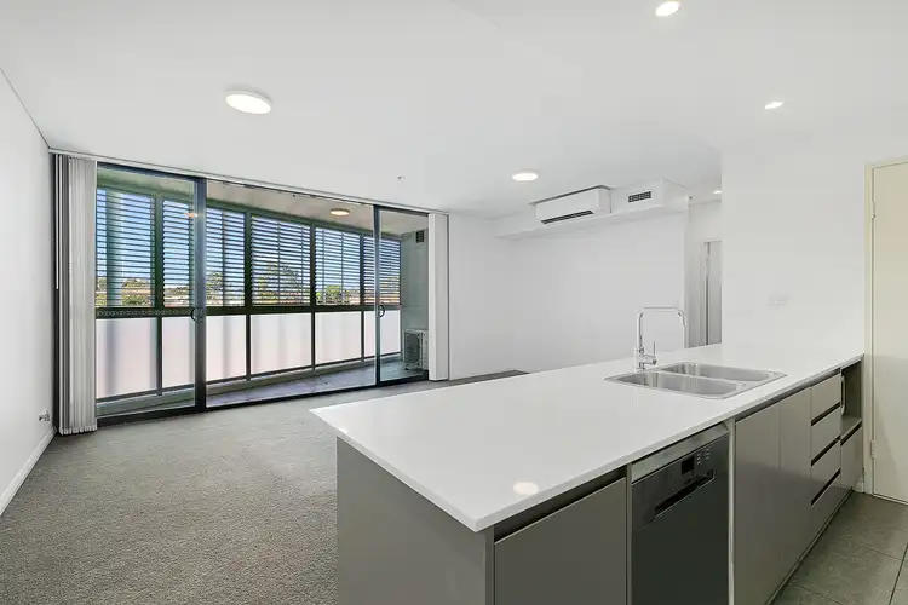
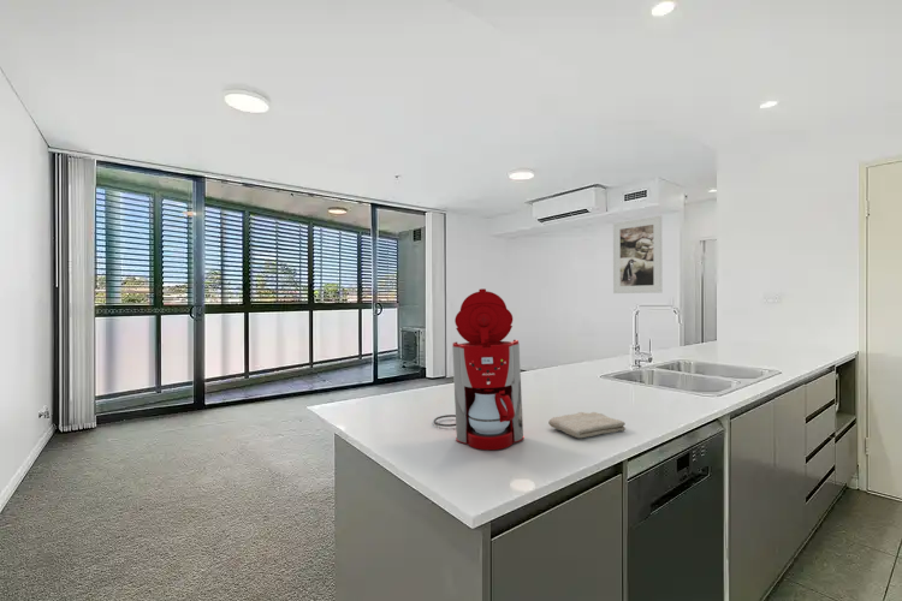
+ washcloth [547,411,627,439]
+ coffee maker [433,287,526,451]
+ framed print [612,215,664,294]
